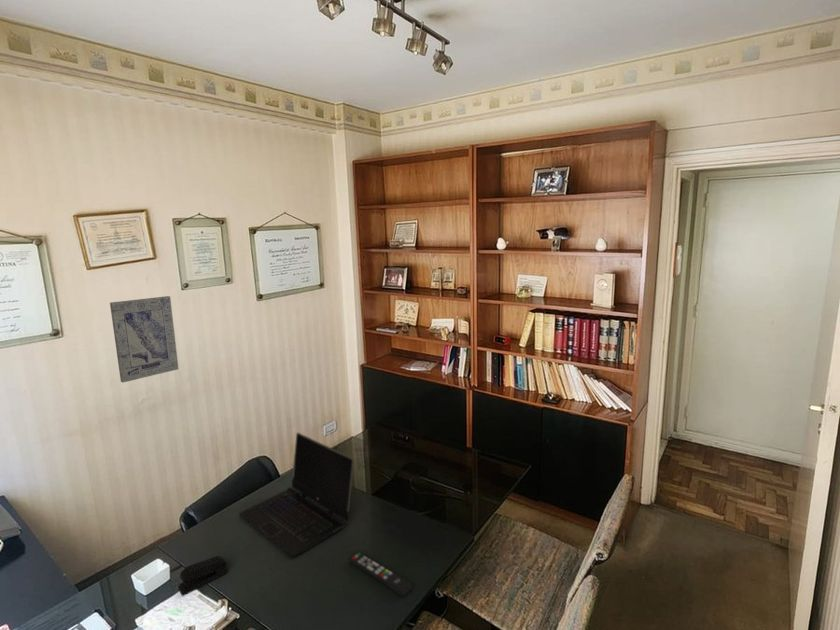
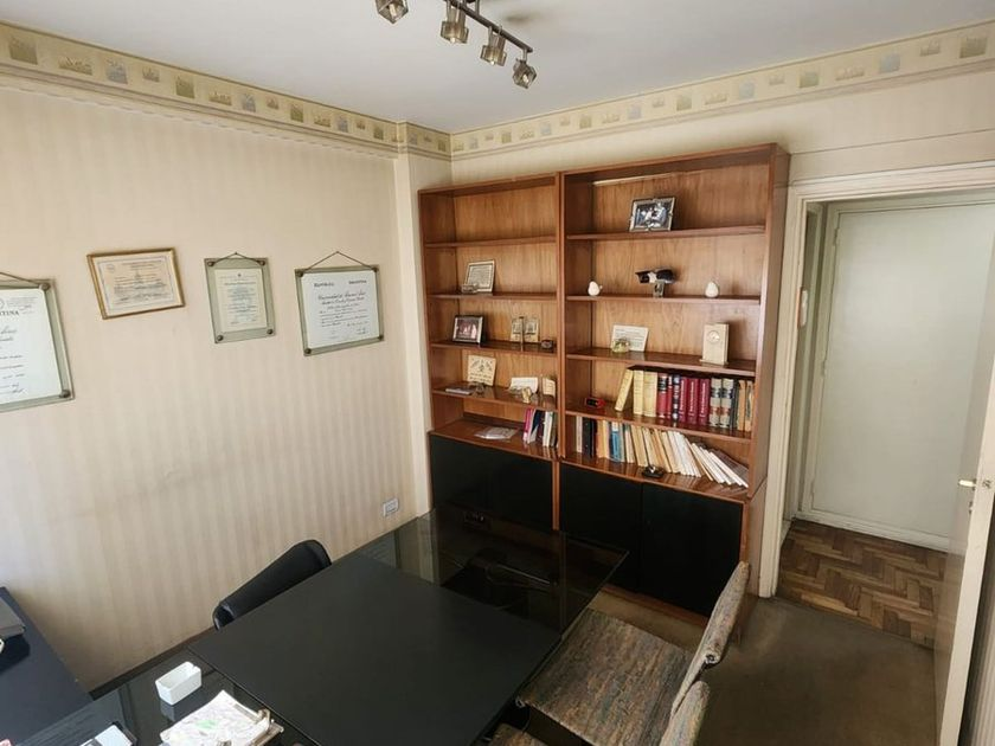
- remote control [347,551,414,598]
- laptop computer [238,432,355,558]
- wall art [109,295,180,383]
- stapler [177,555,228,597]
